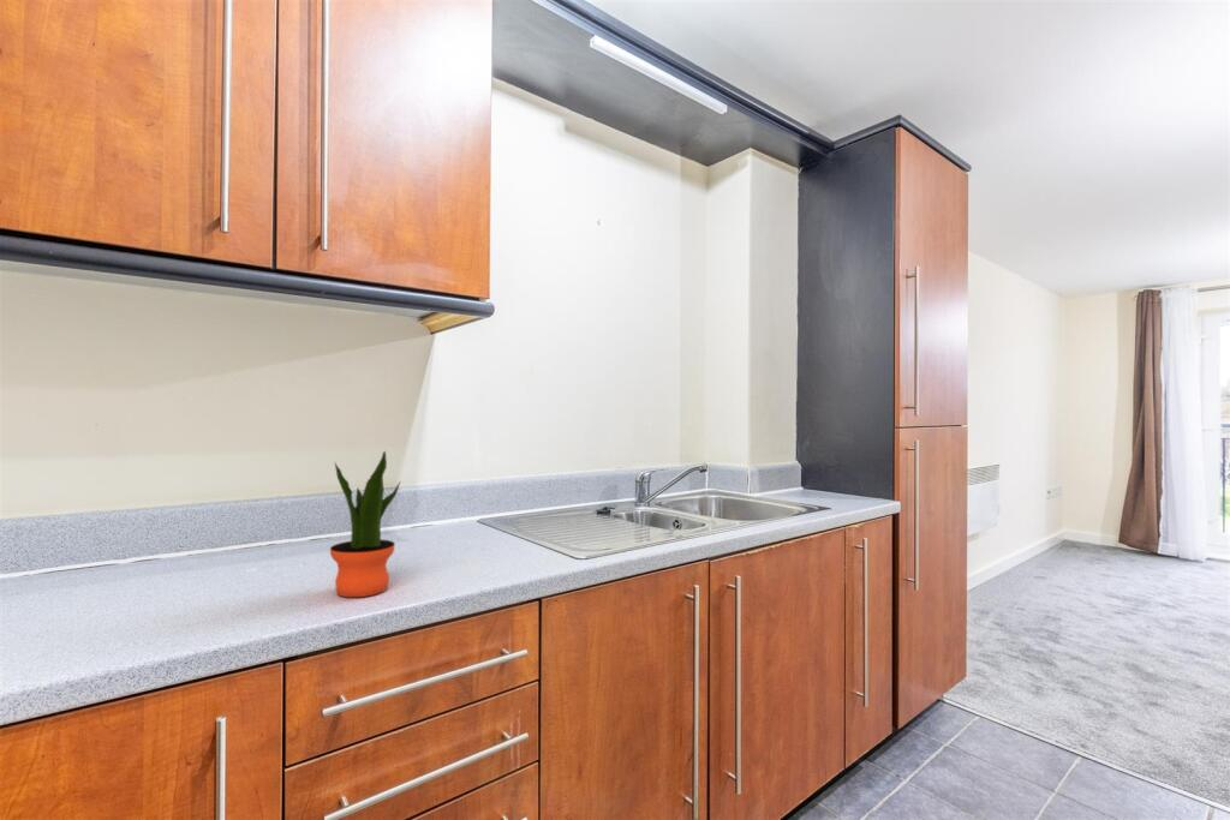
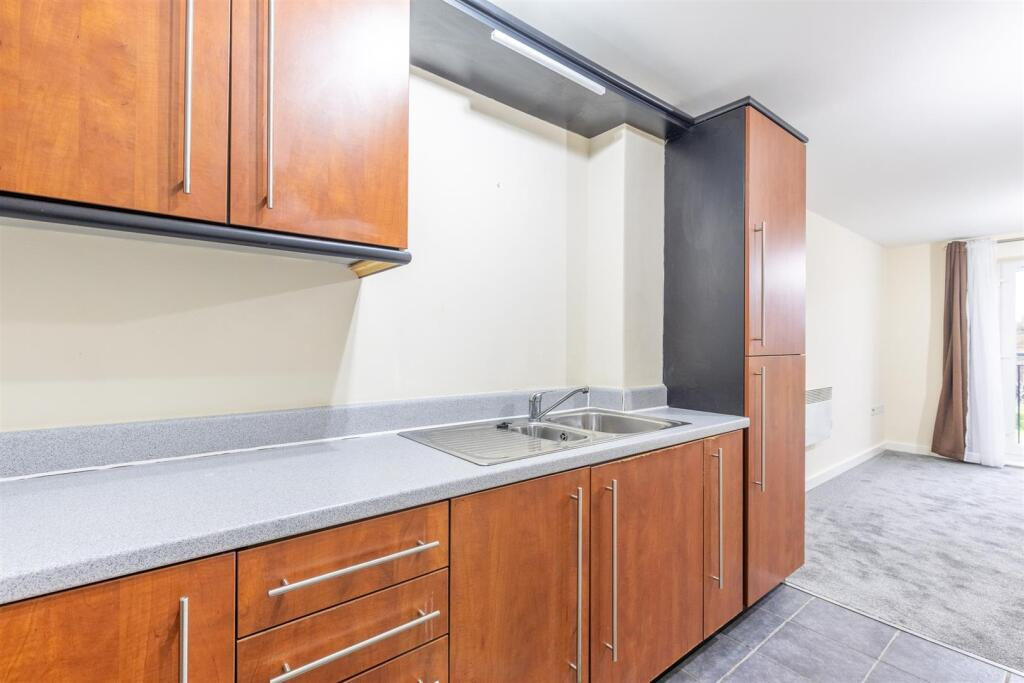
- potted plant [329,450,401,598]
